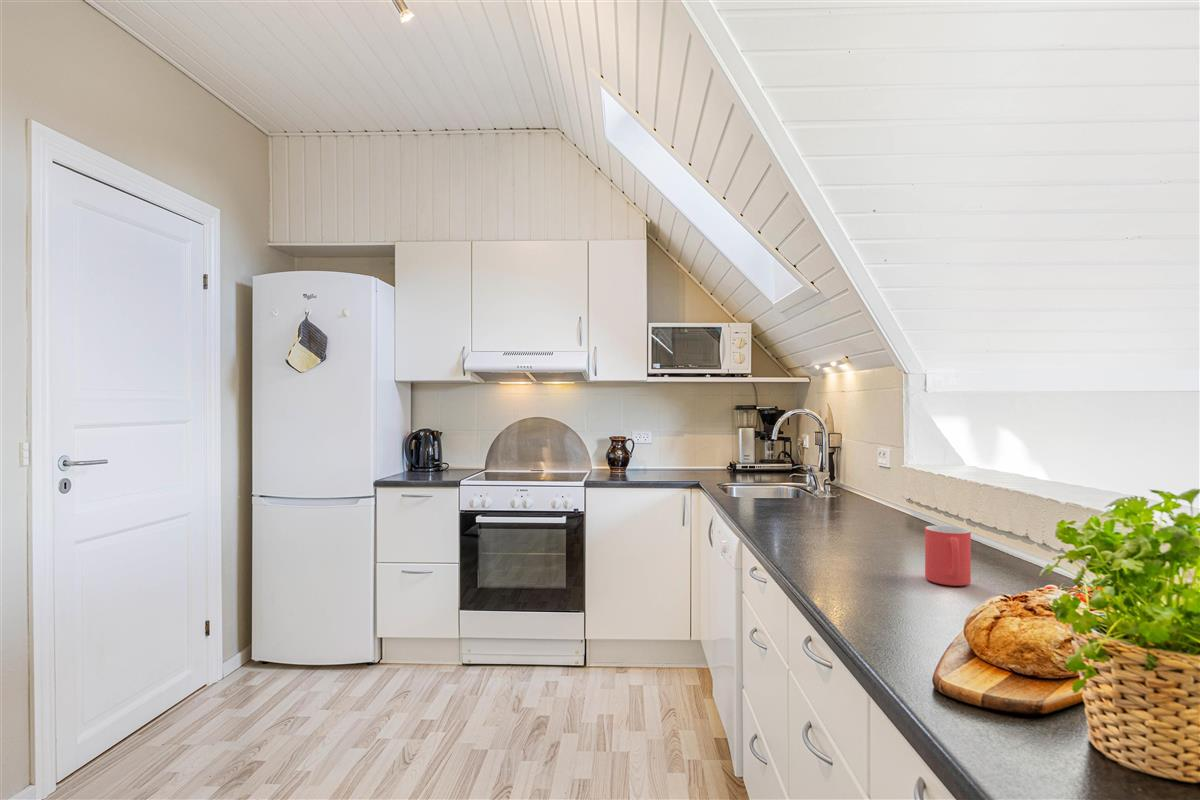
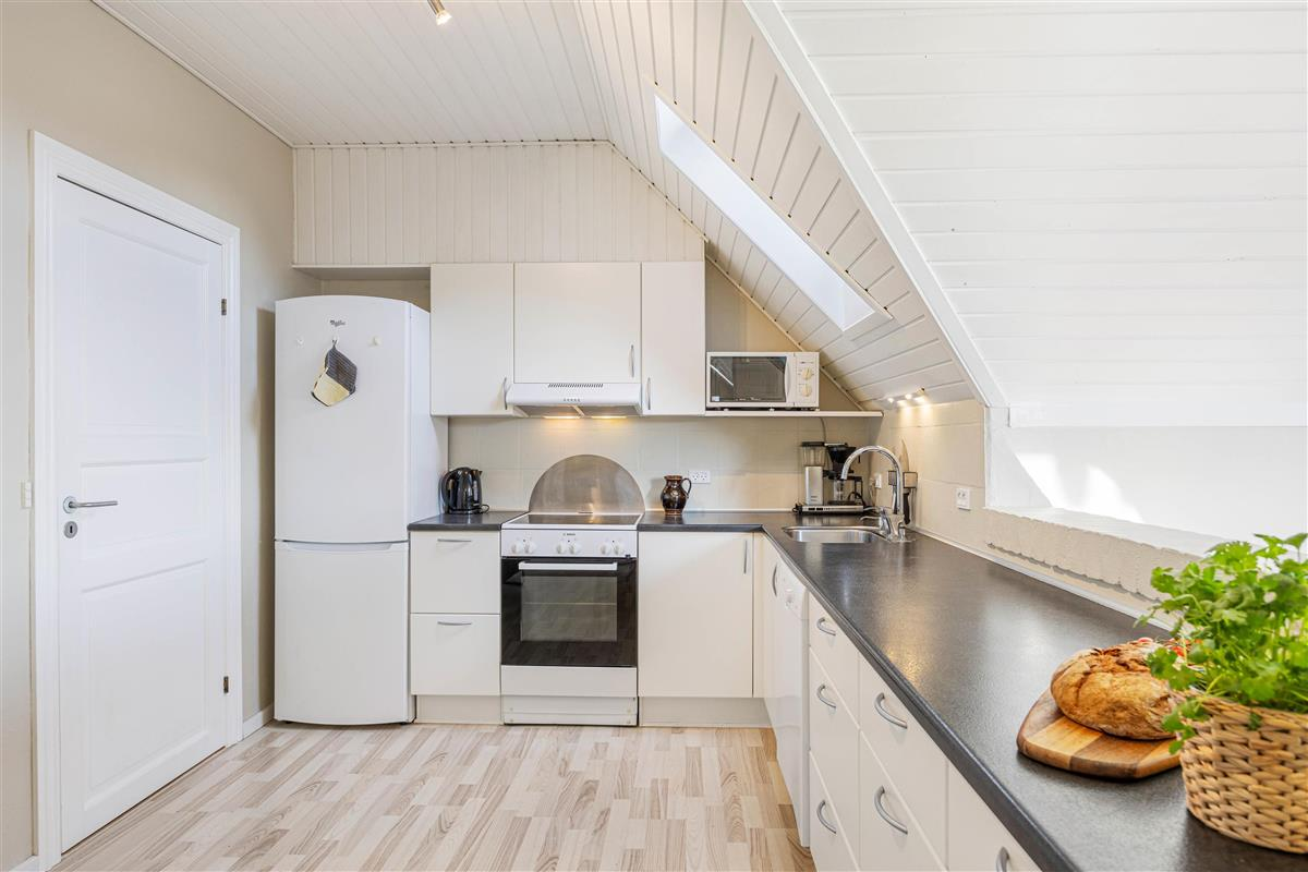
- mug [924,525,972,587]
